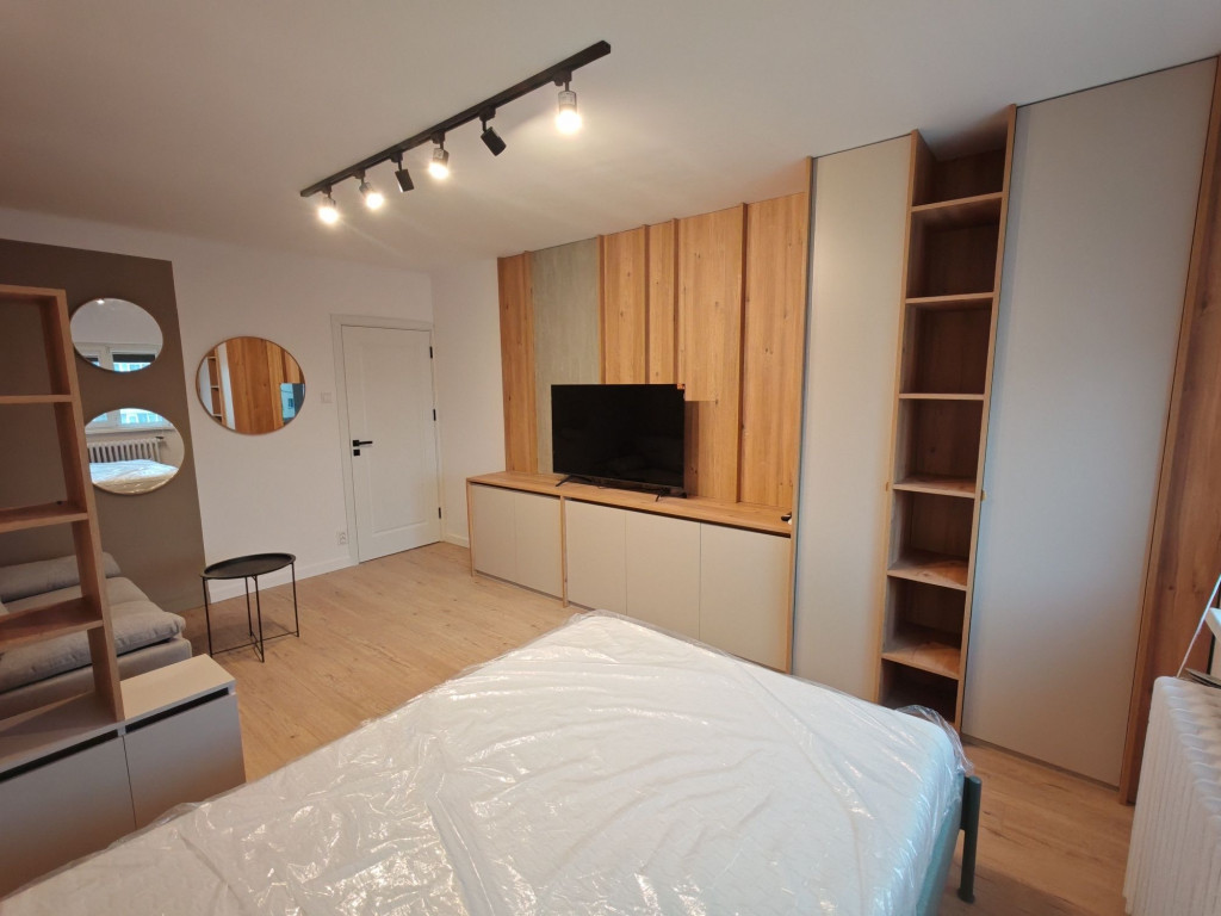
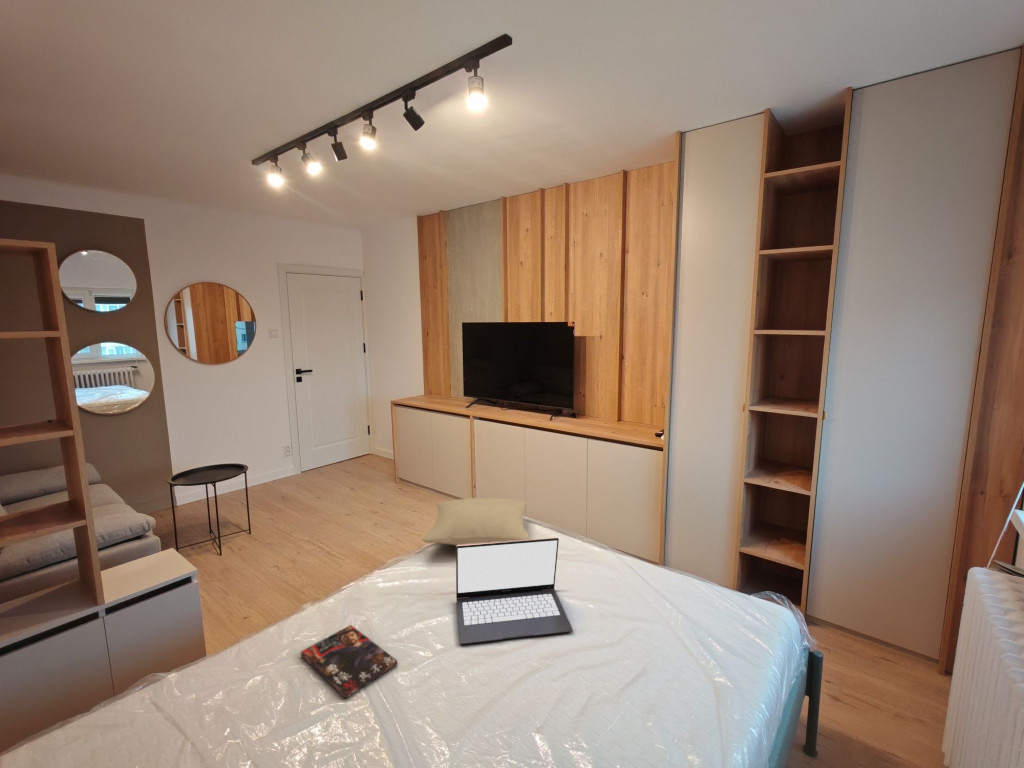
+ pillow [422,497,531,546]
+ book [300,624,398,700]
+ laptop [455,537,574,645]
